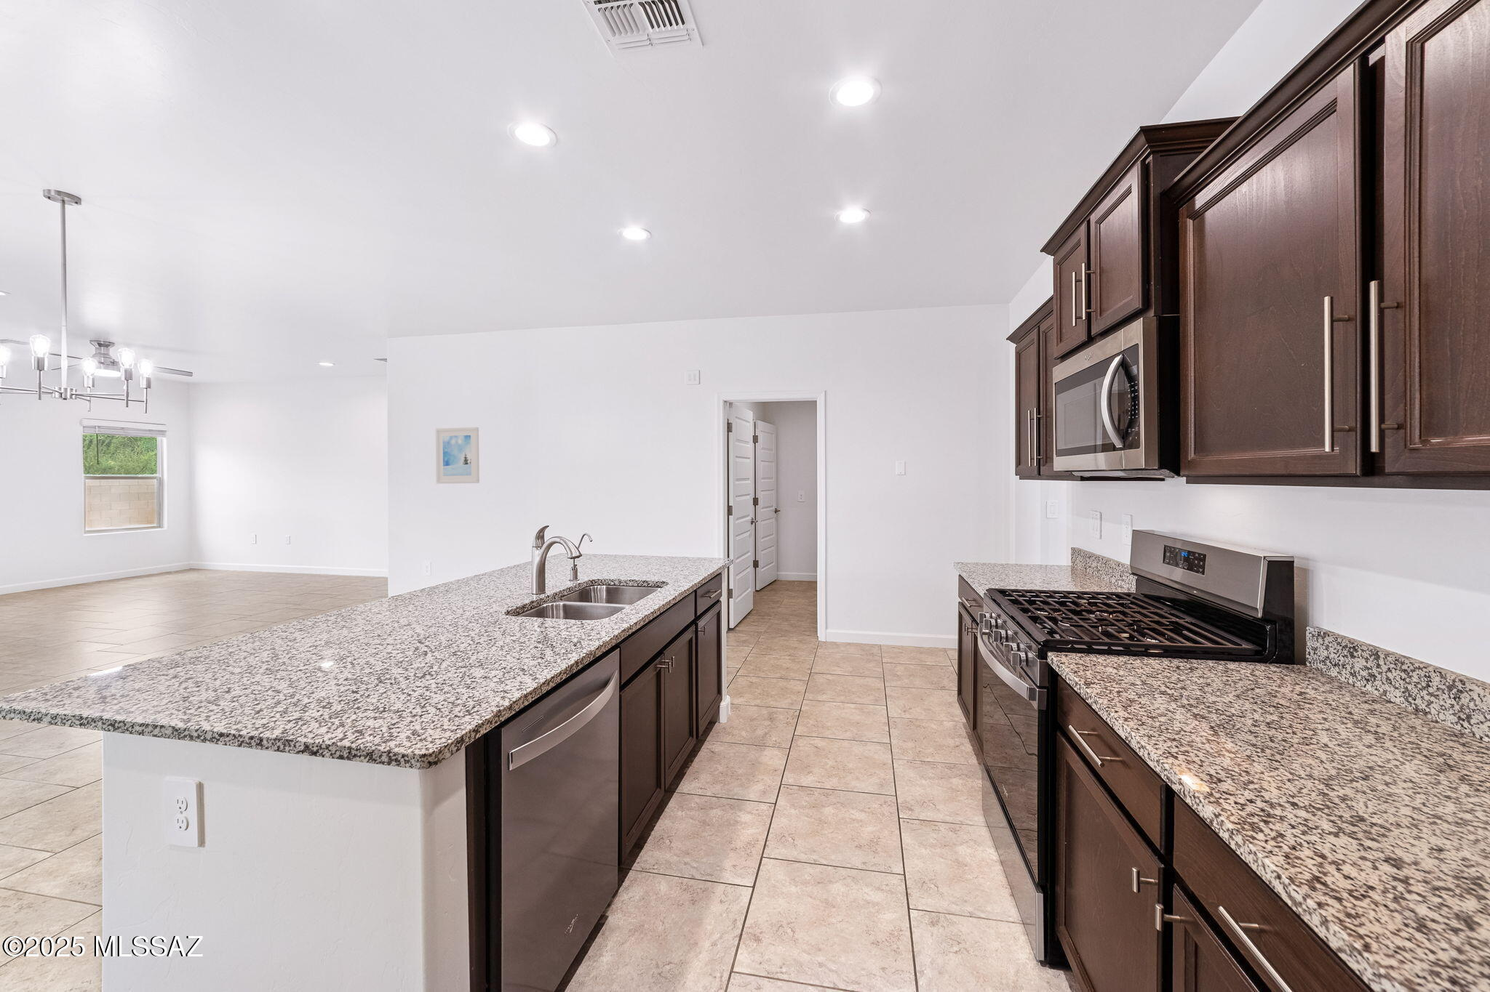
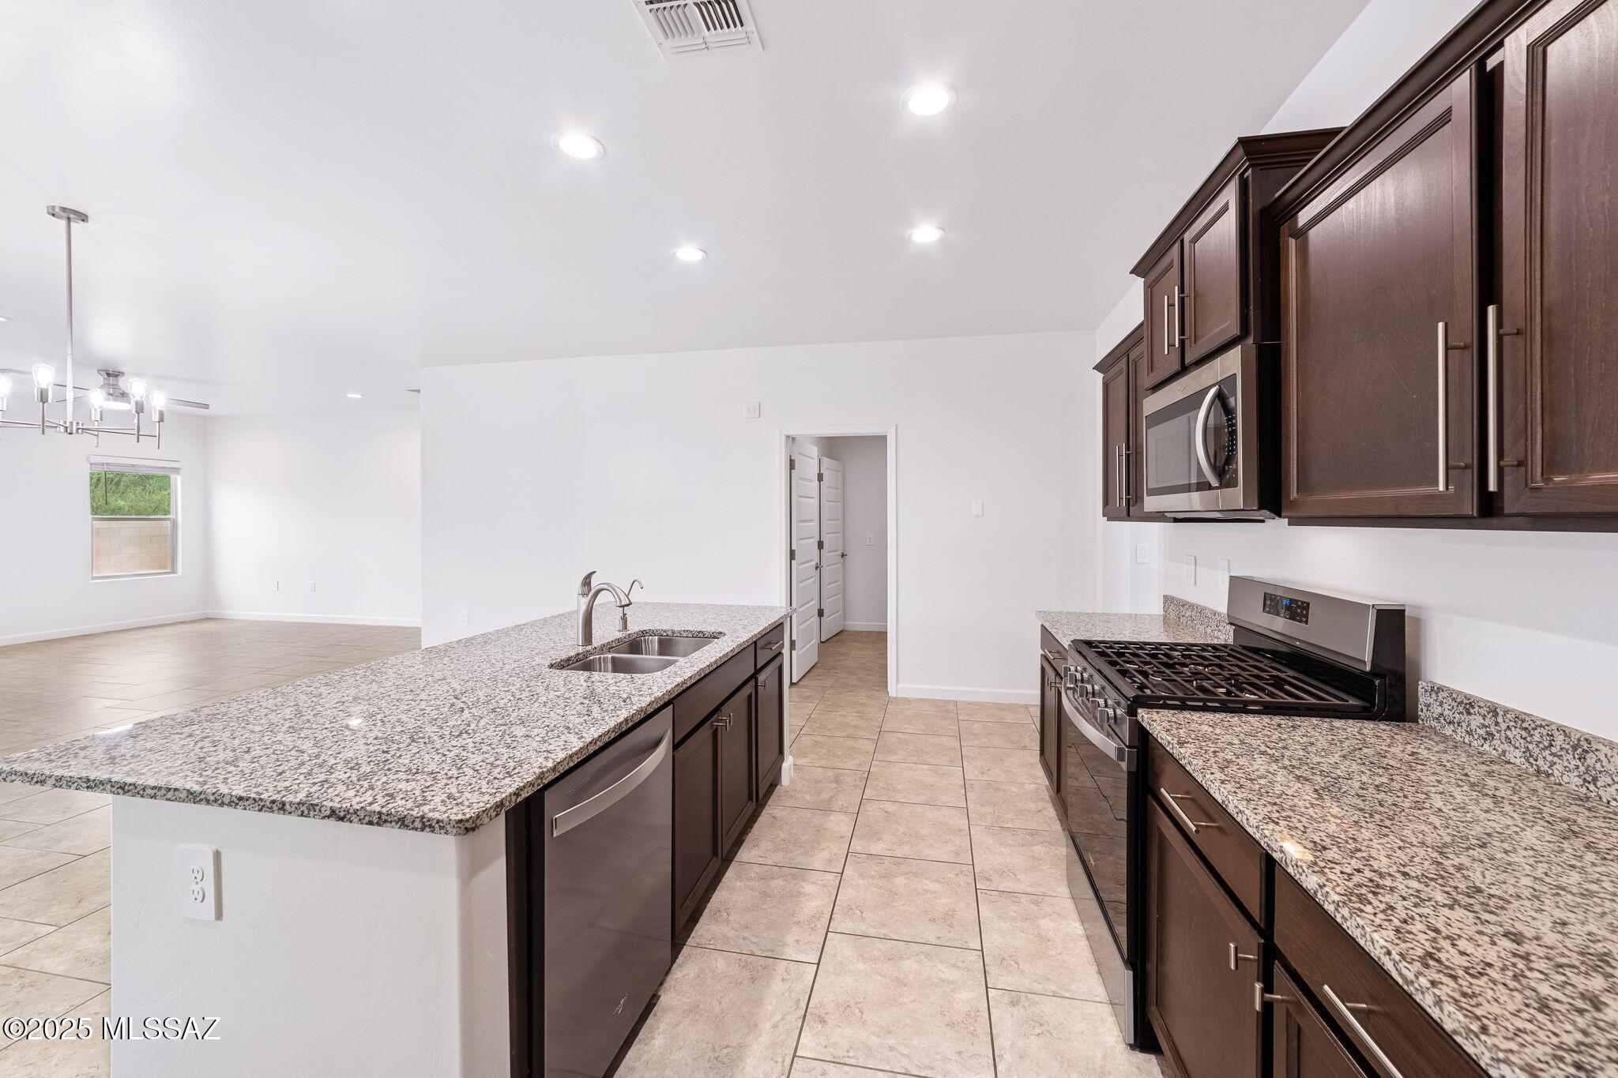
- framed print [435,426,480,484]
